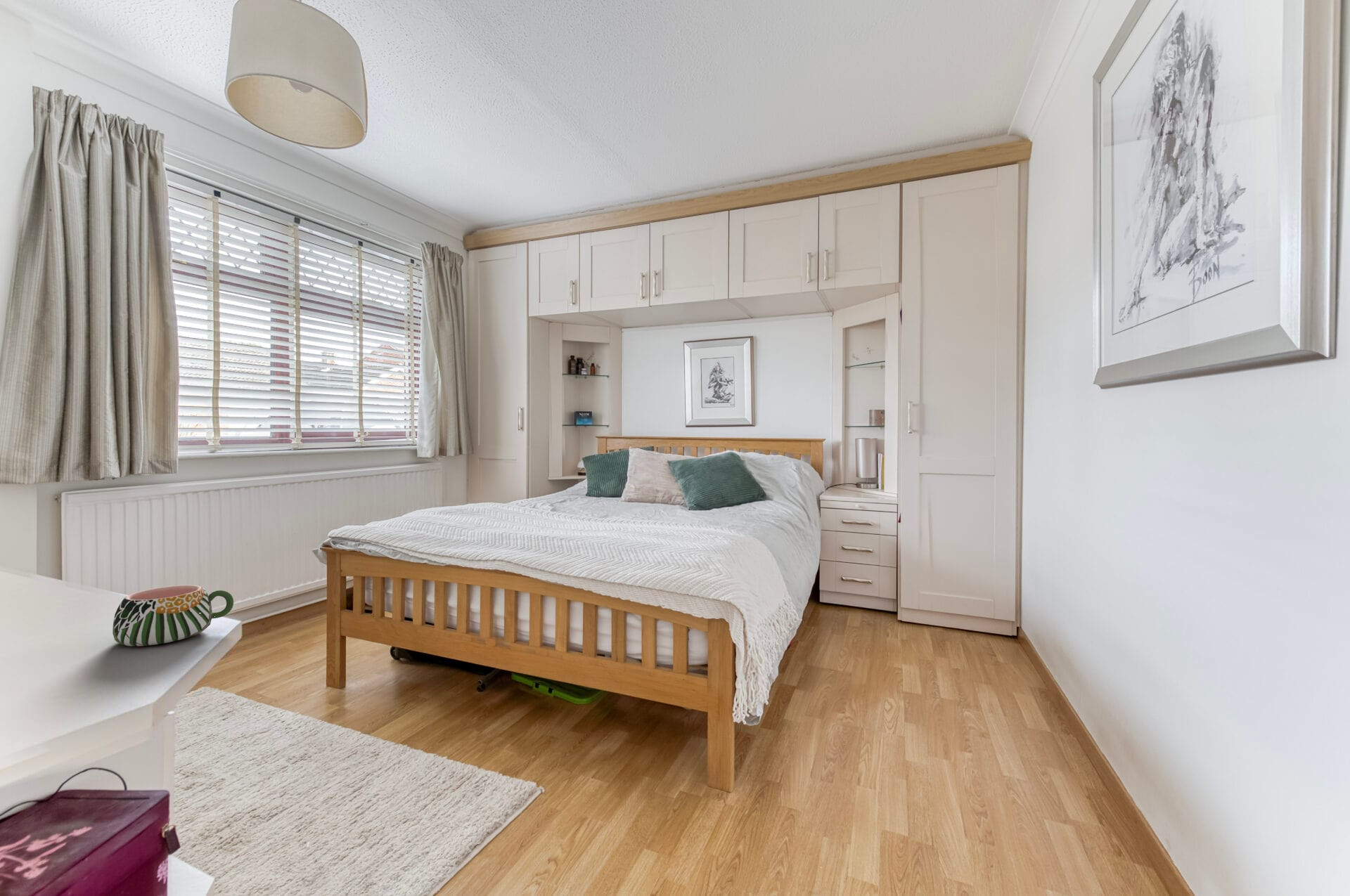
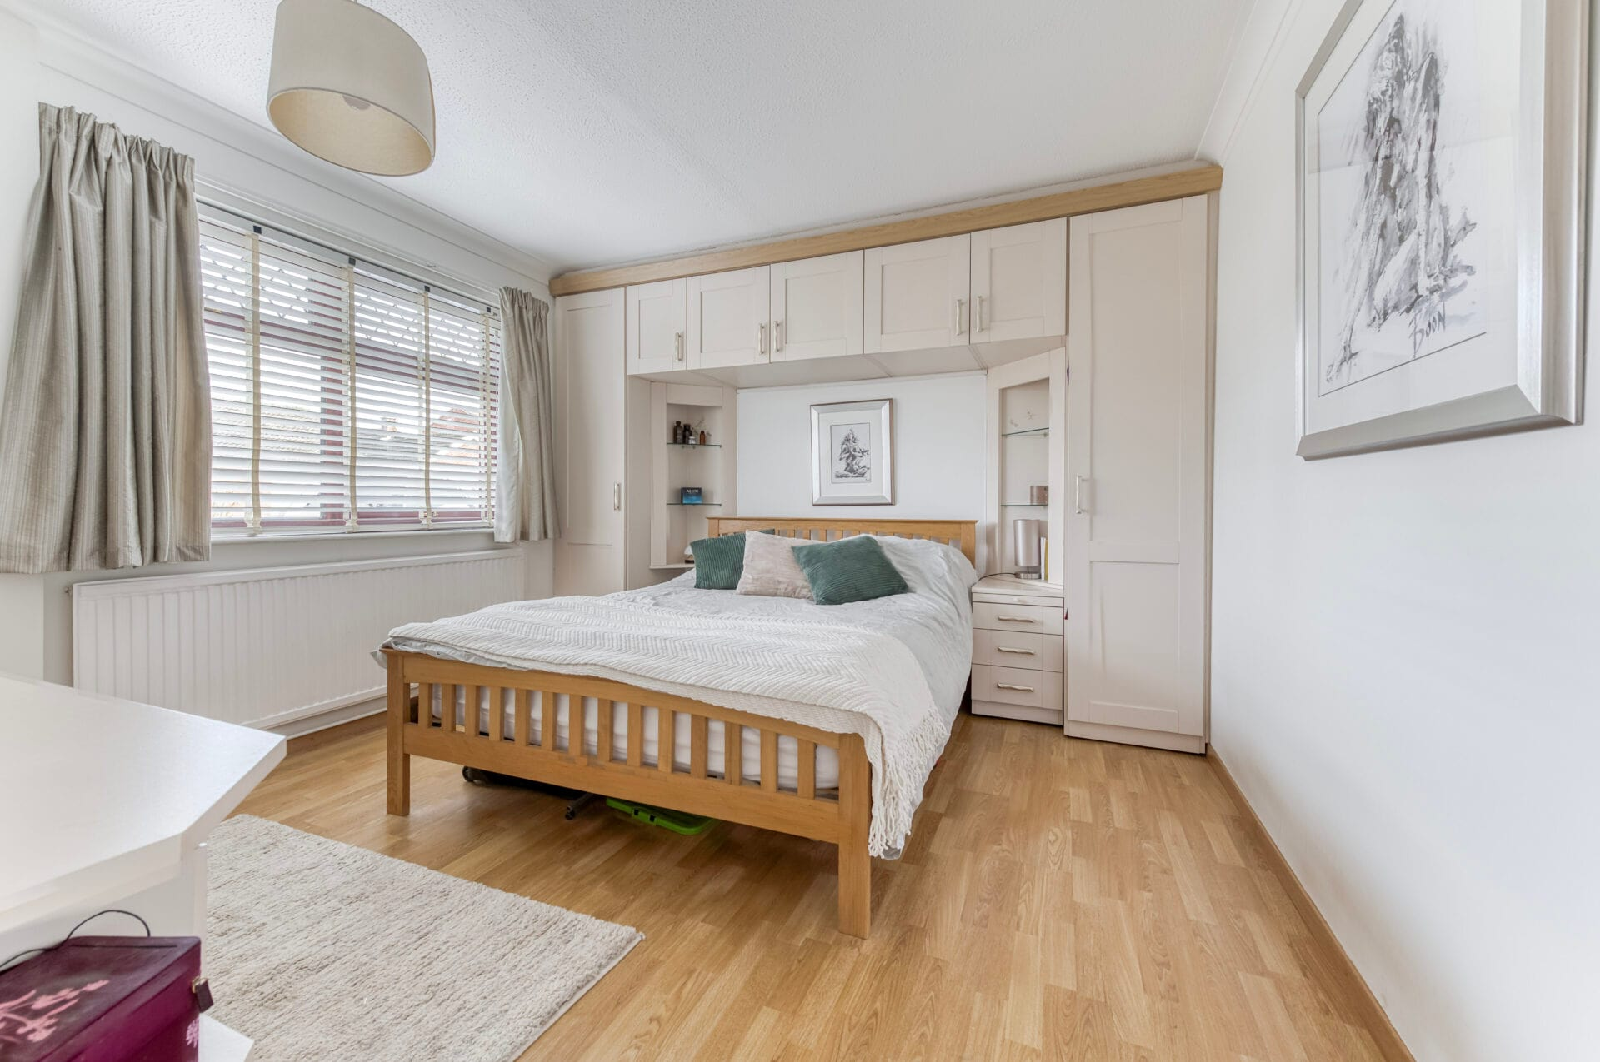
- mug [112,585,234,647]
